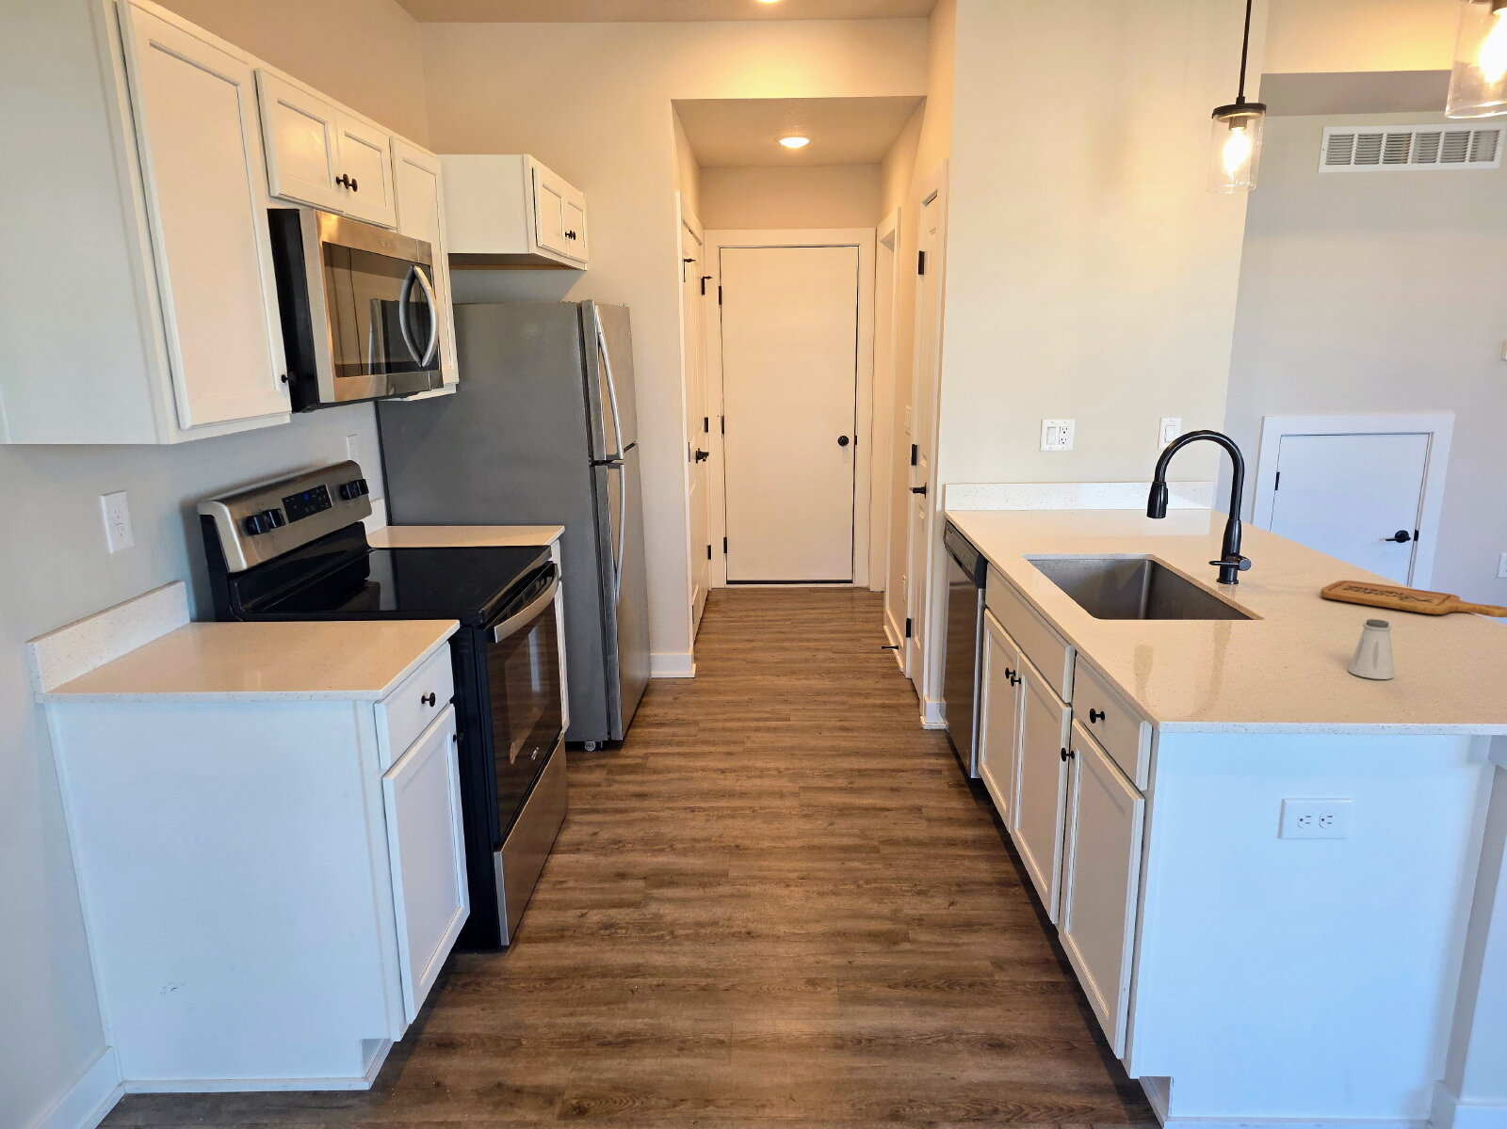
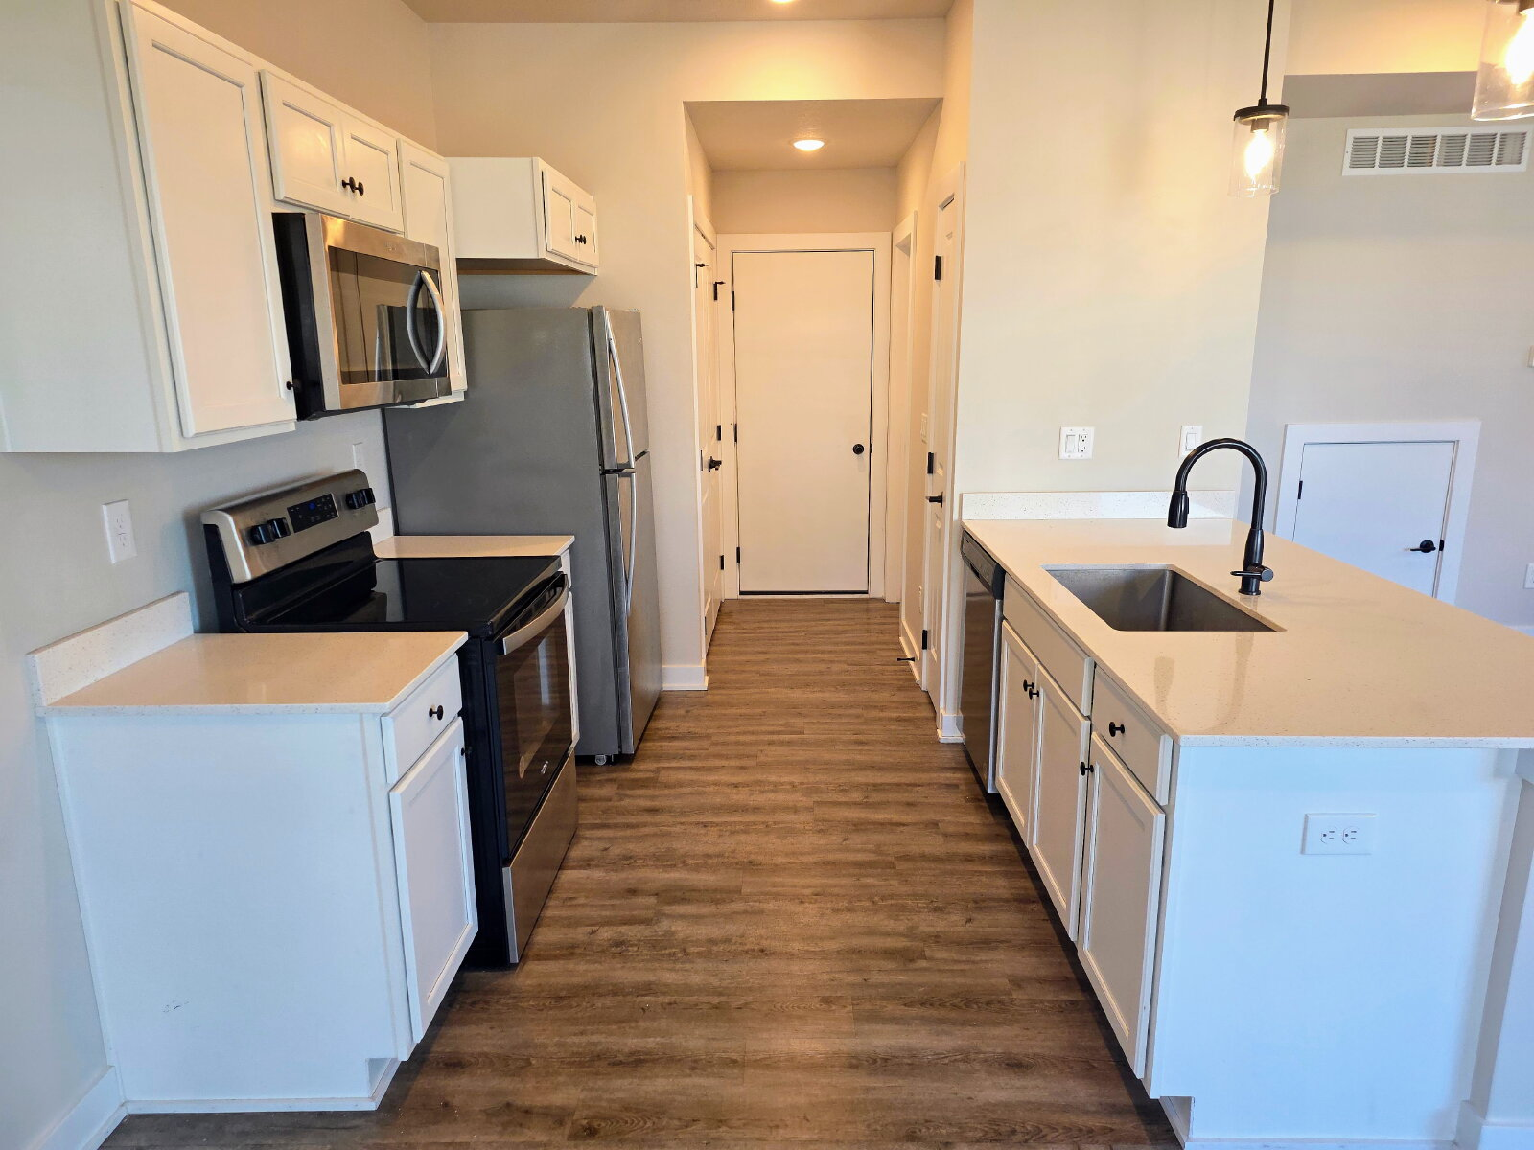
- saltshaker [1347,618,1395,681]
- cutting board [1320,580,1507,618]
